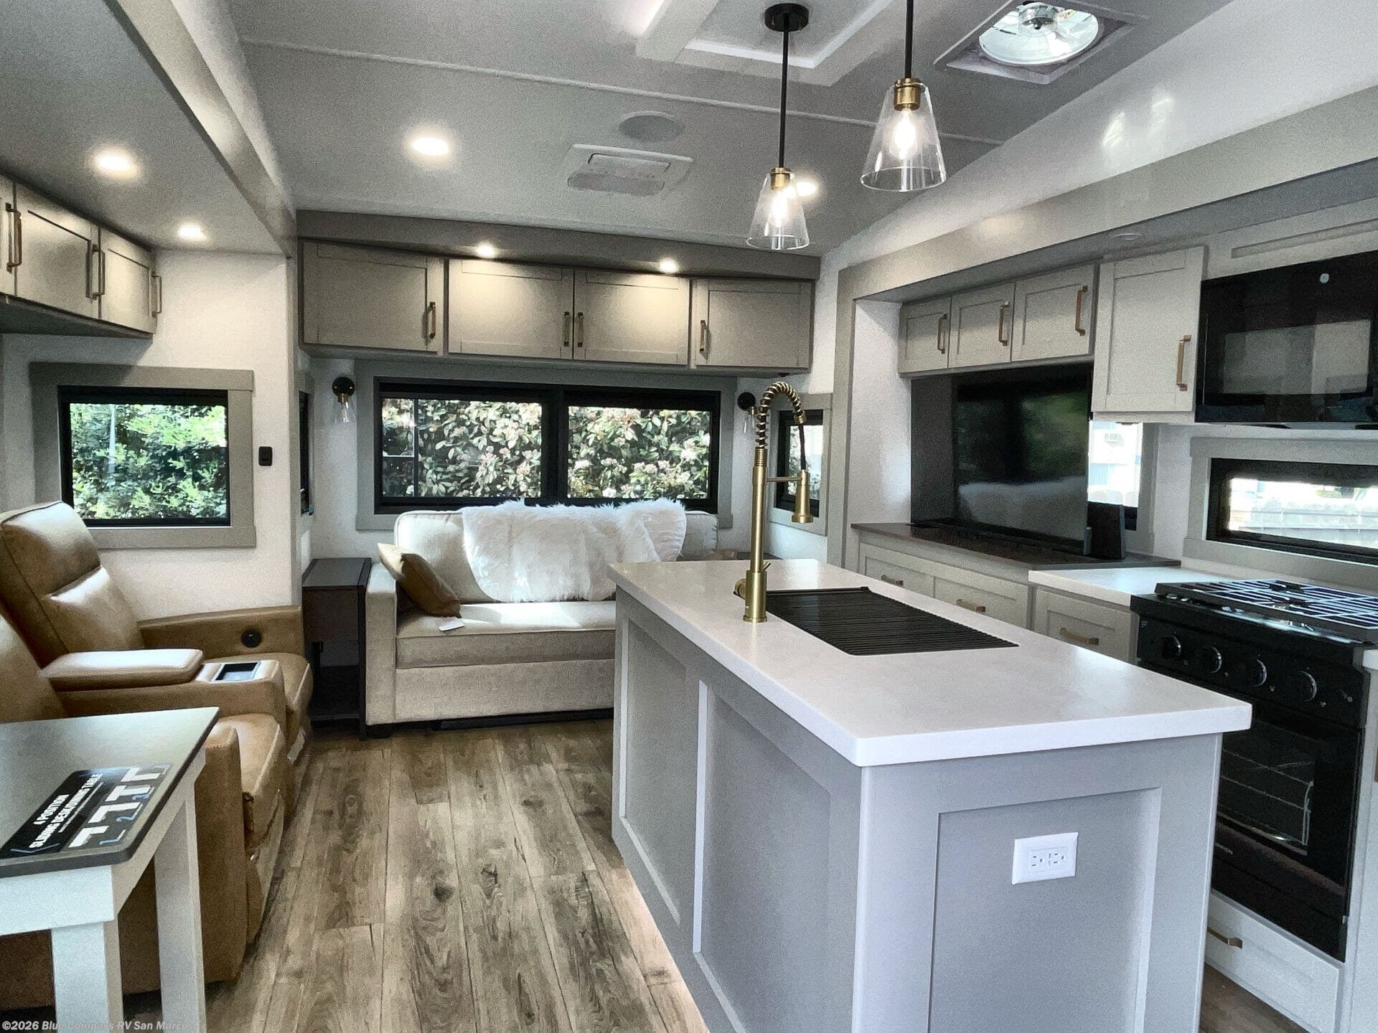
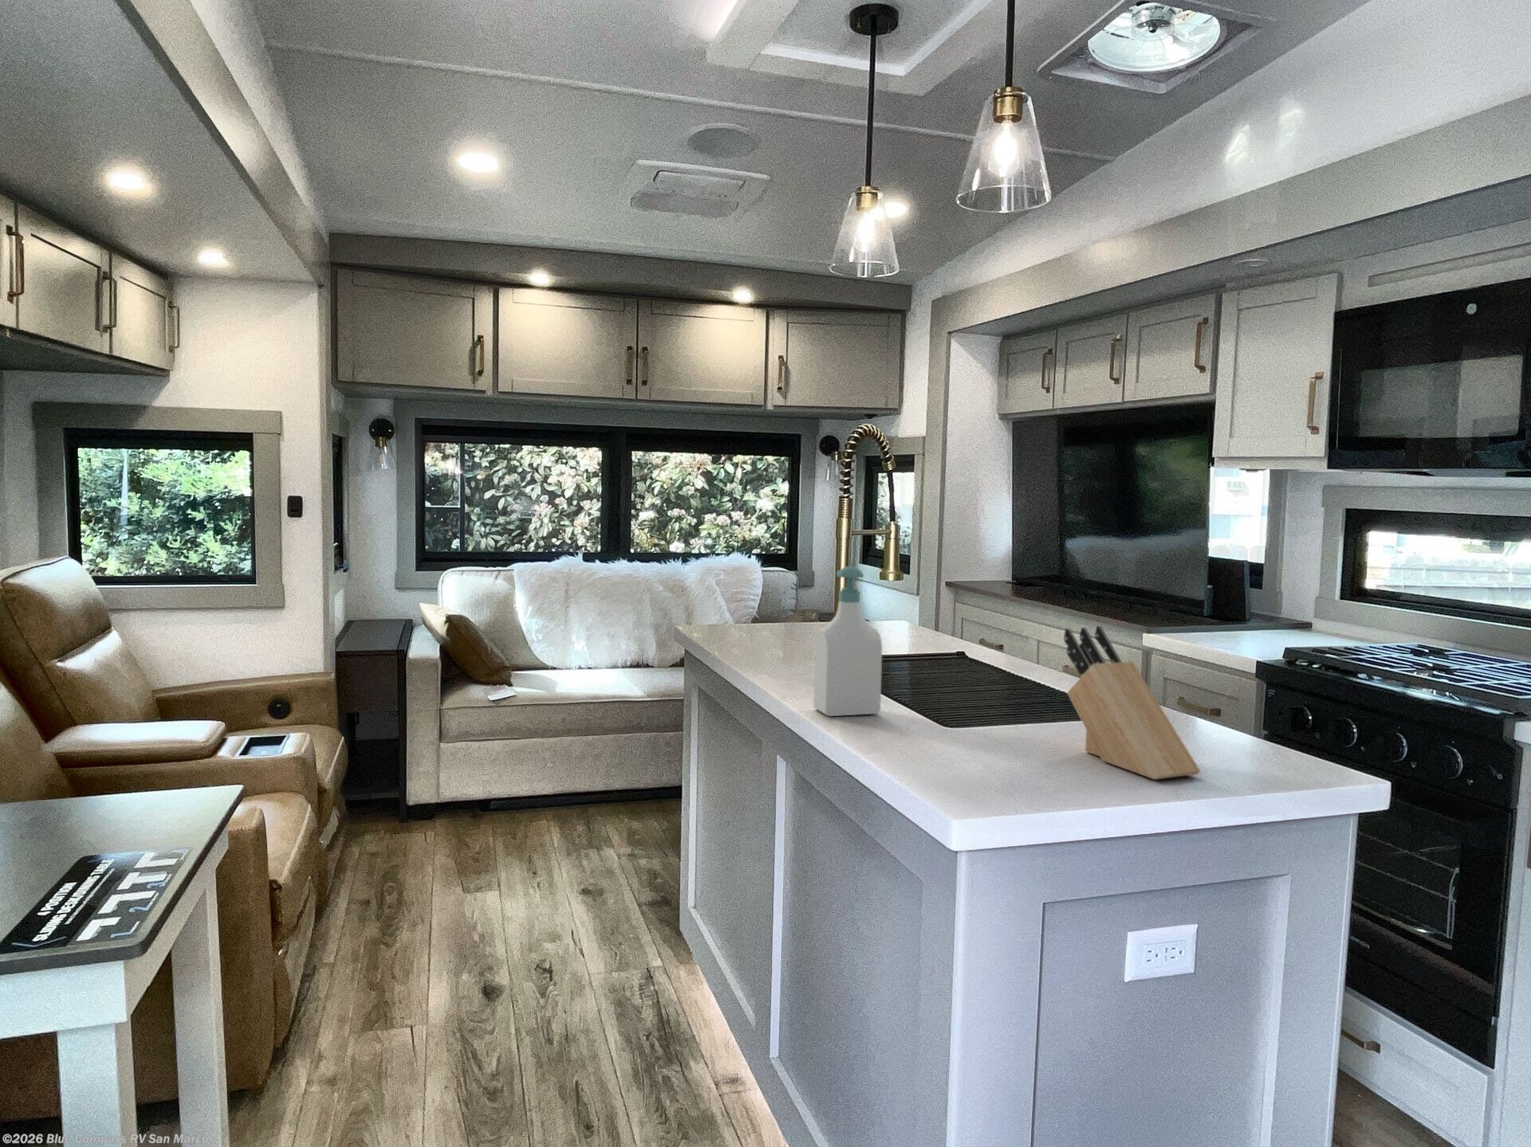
+ soap bottle [813,565,882,717]
+ knife block [1063,625,1201,781]
